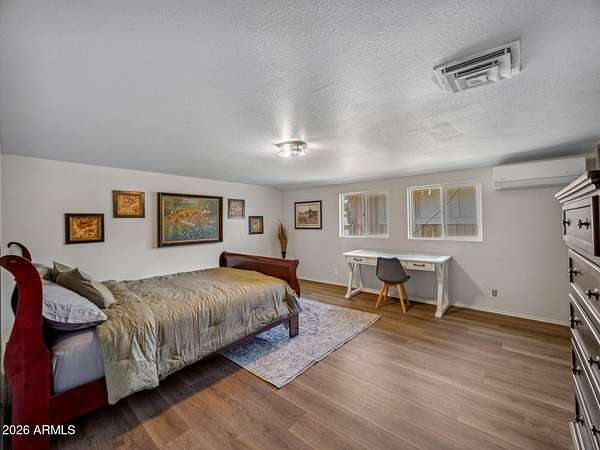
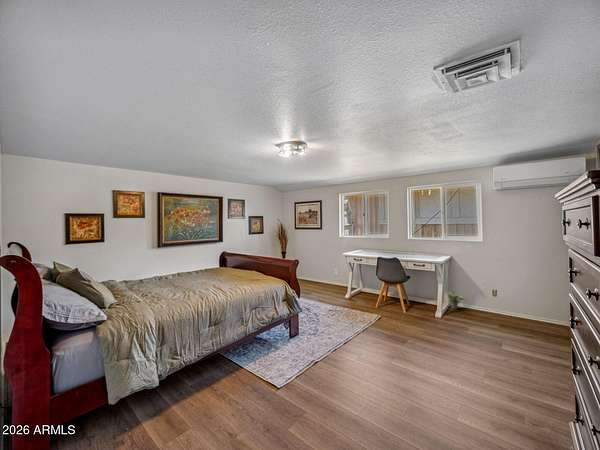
+ potted plant [447,289,470,310]
